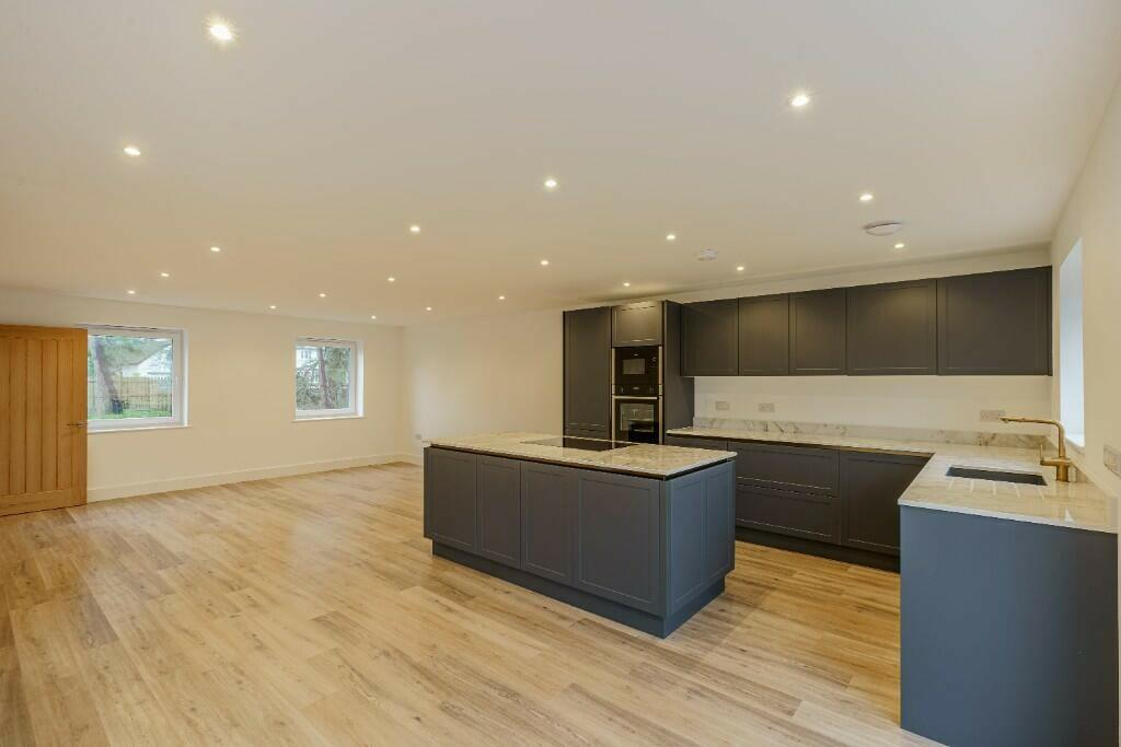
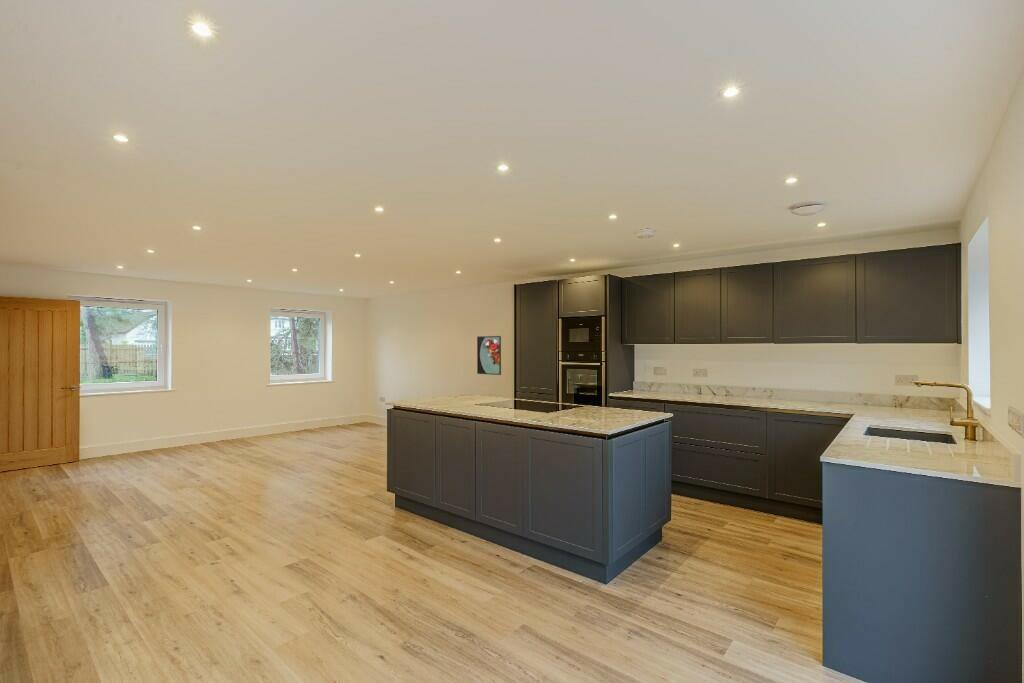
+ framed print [476,335,502,376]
